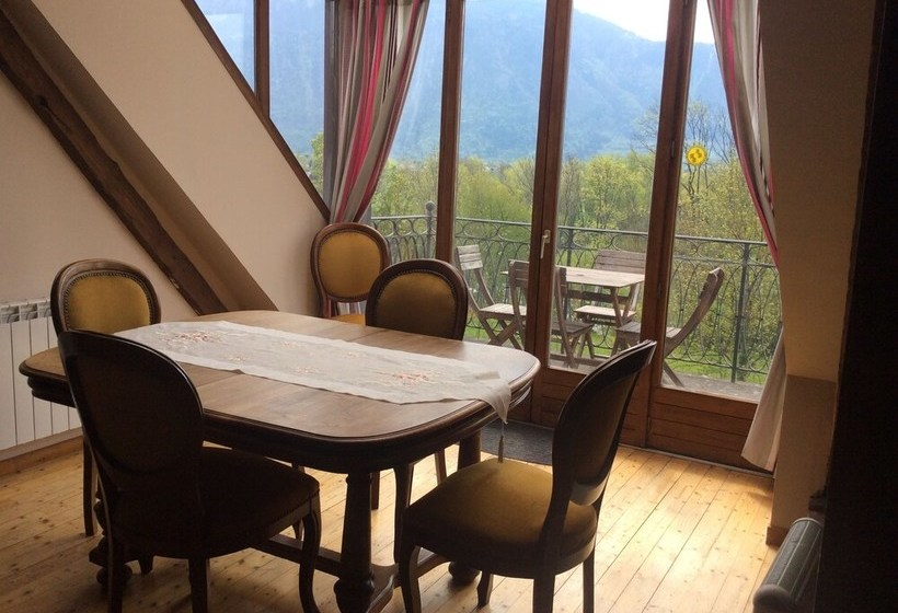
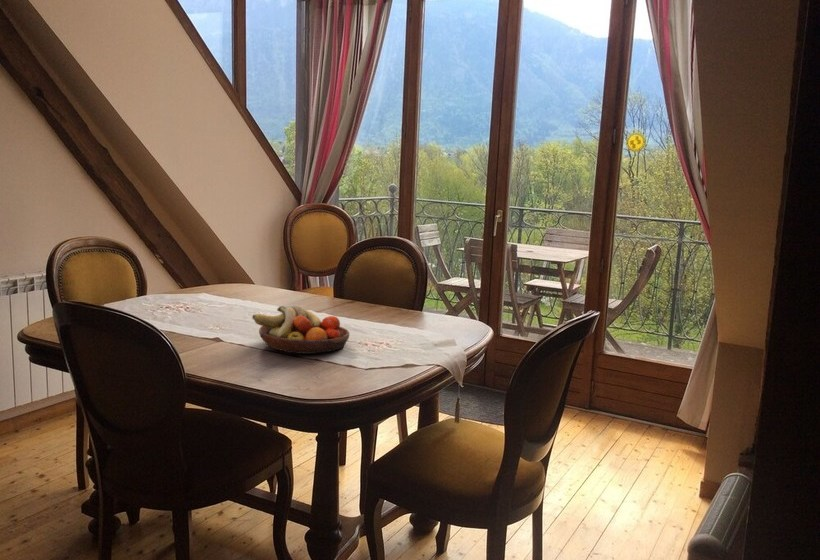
+ fruit bowl [251,304,350,355]
